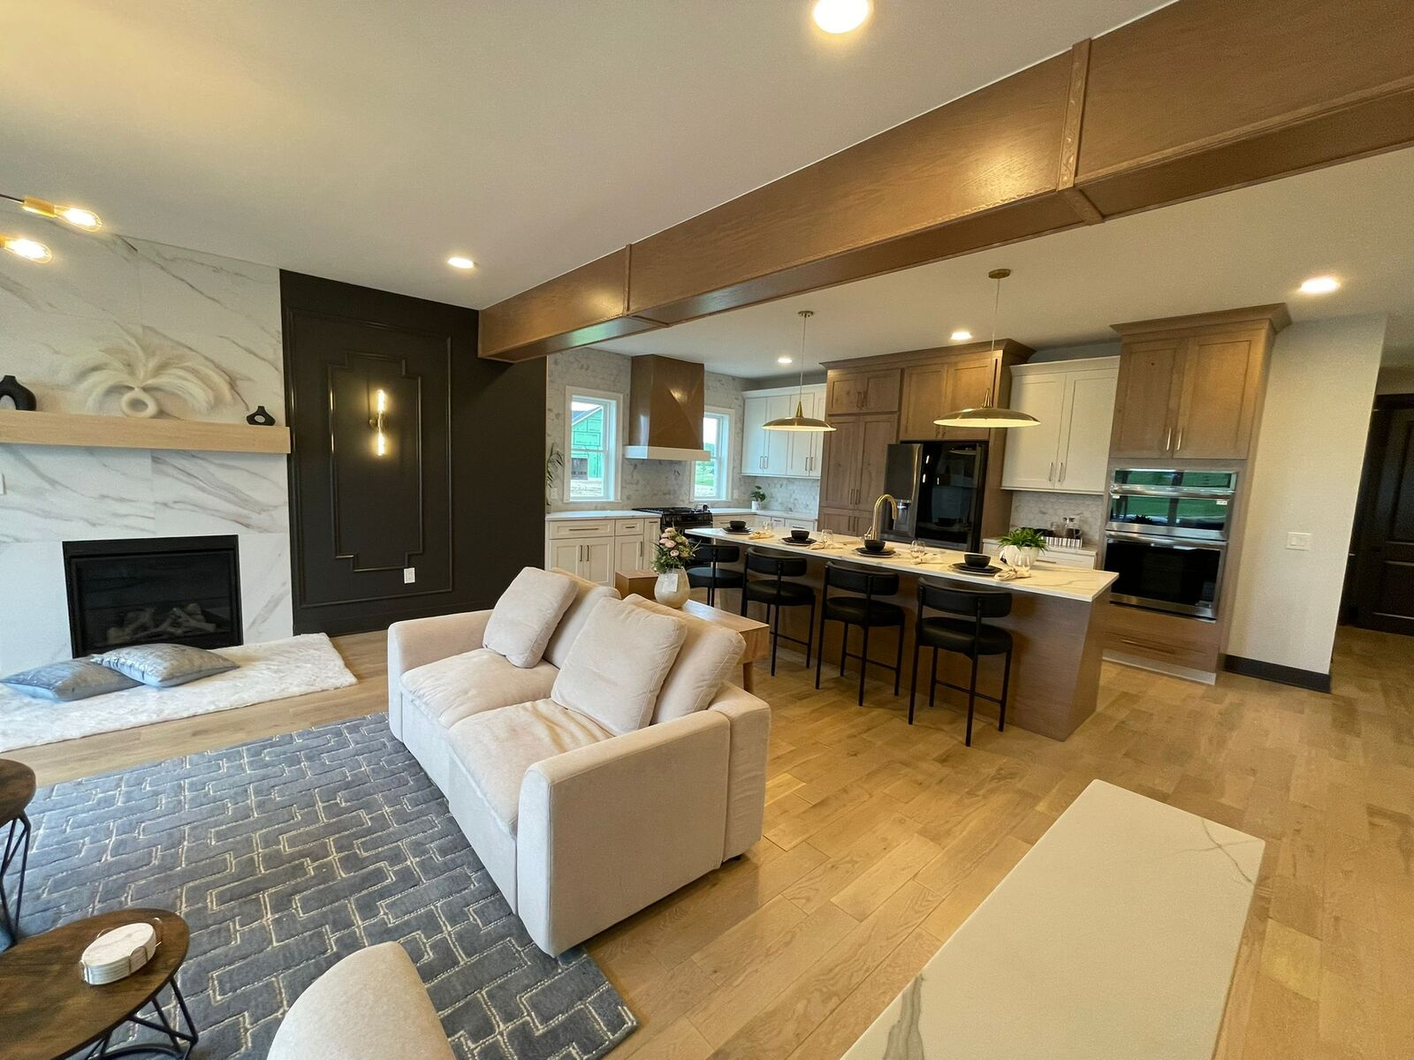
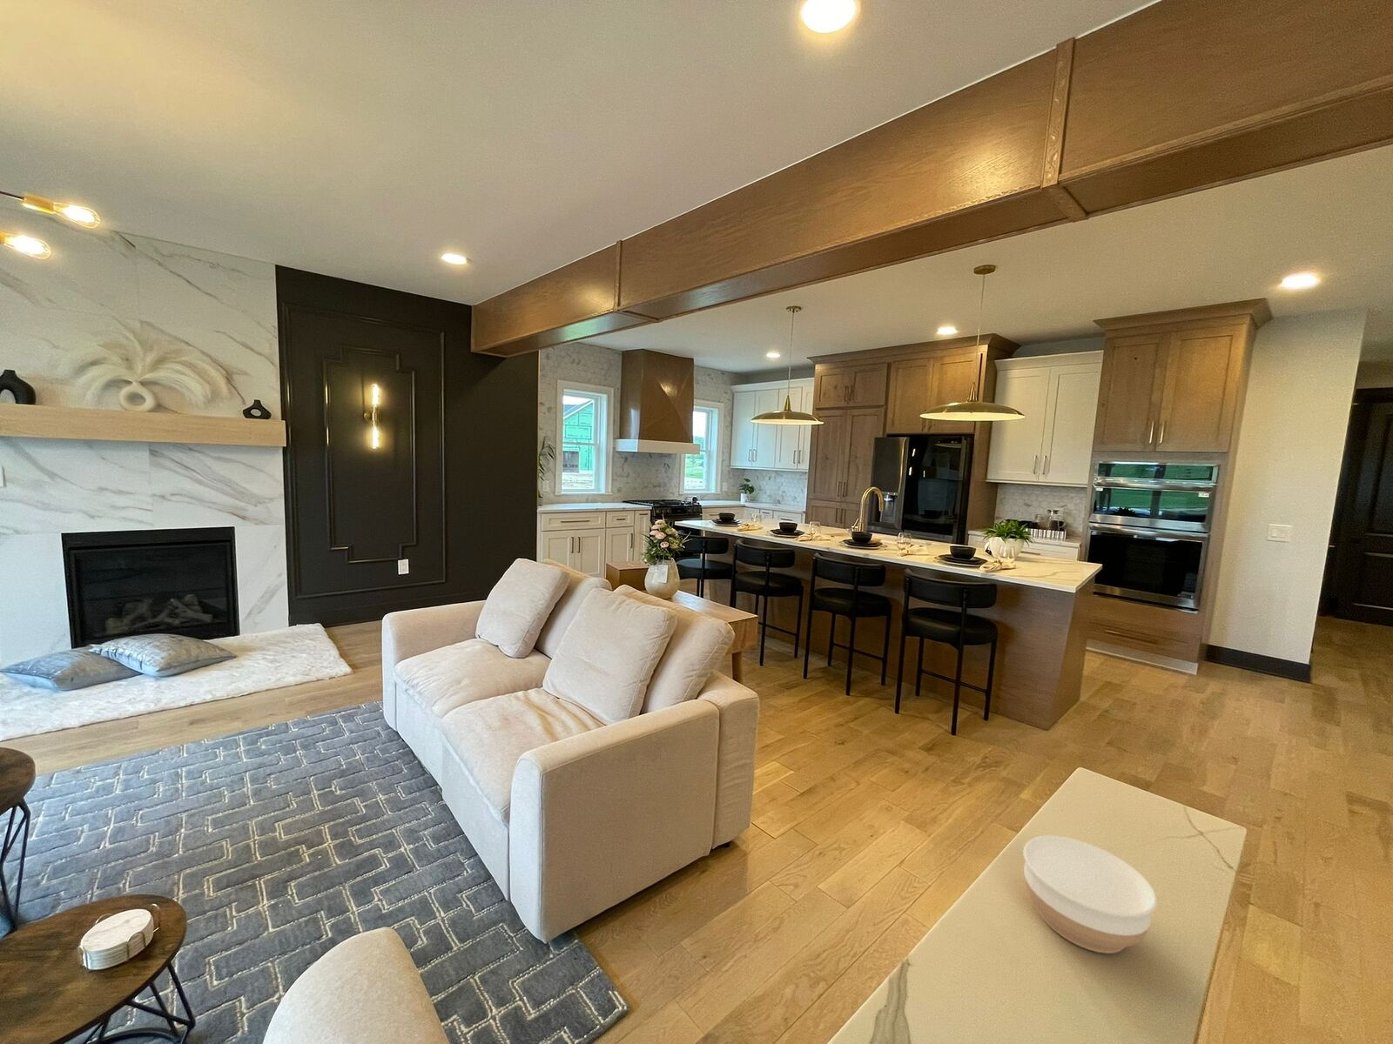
+ bowl [1022,836,1158,954]
